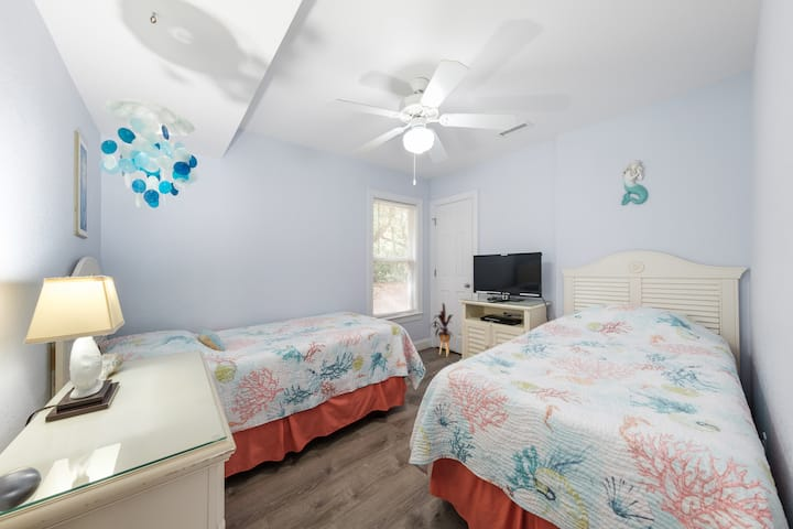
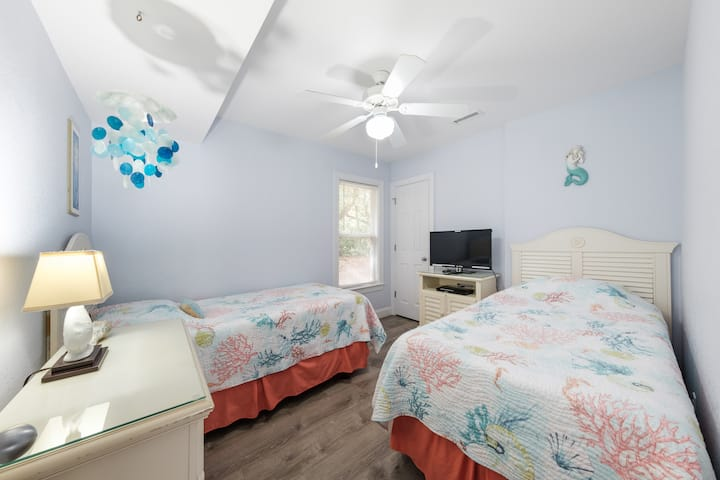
- house plant [427,302,454,357]
